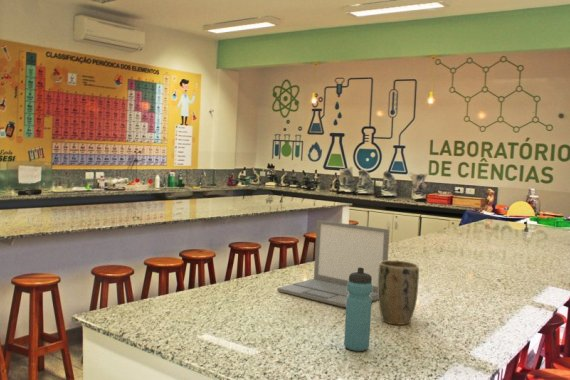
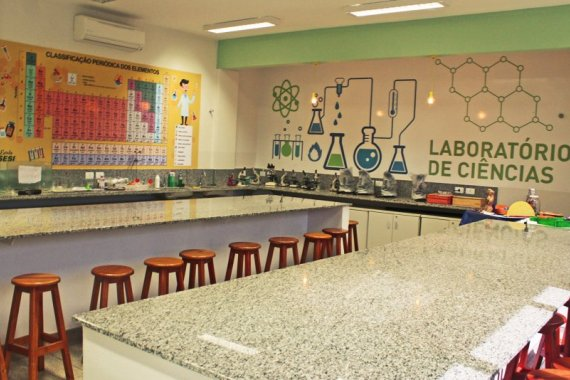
- laptop [276,219,391,309]
- water bottle [343,267,373,352]
- plant pot [377,259,420,326]
